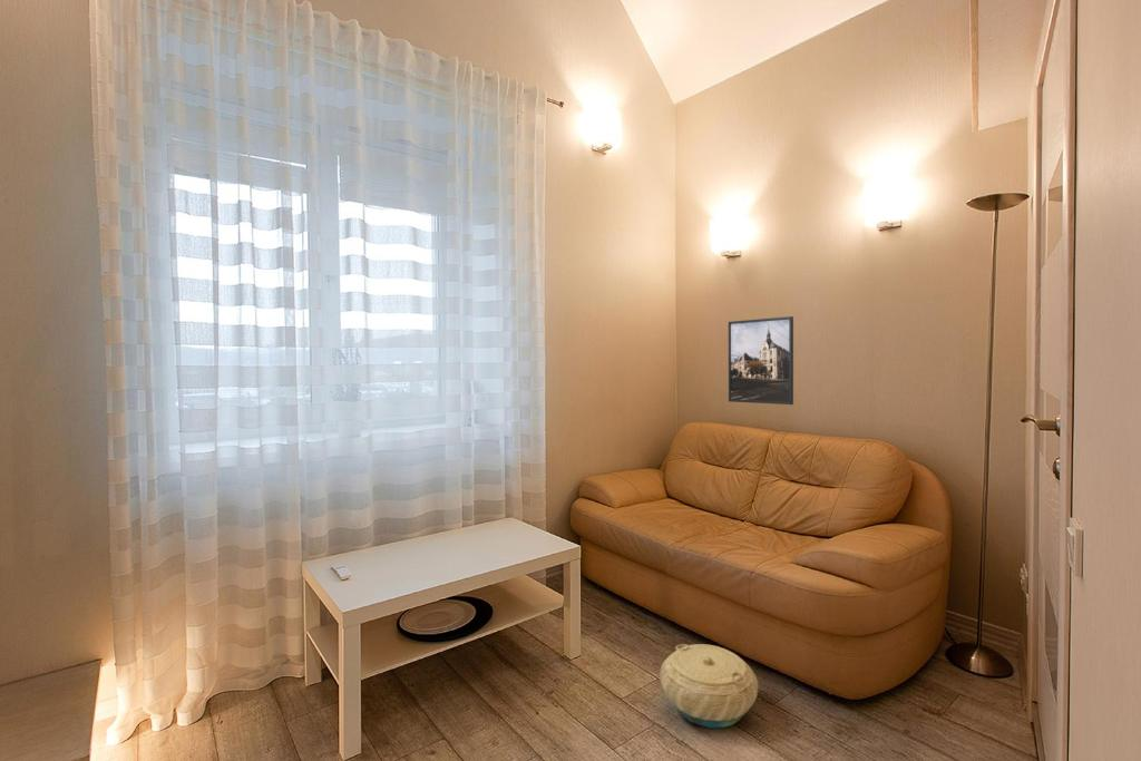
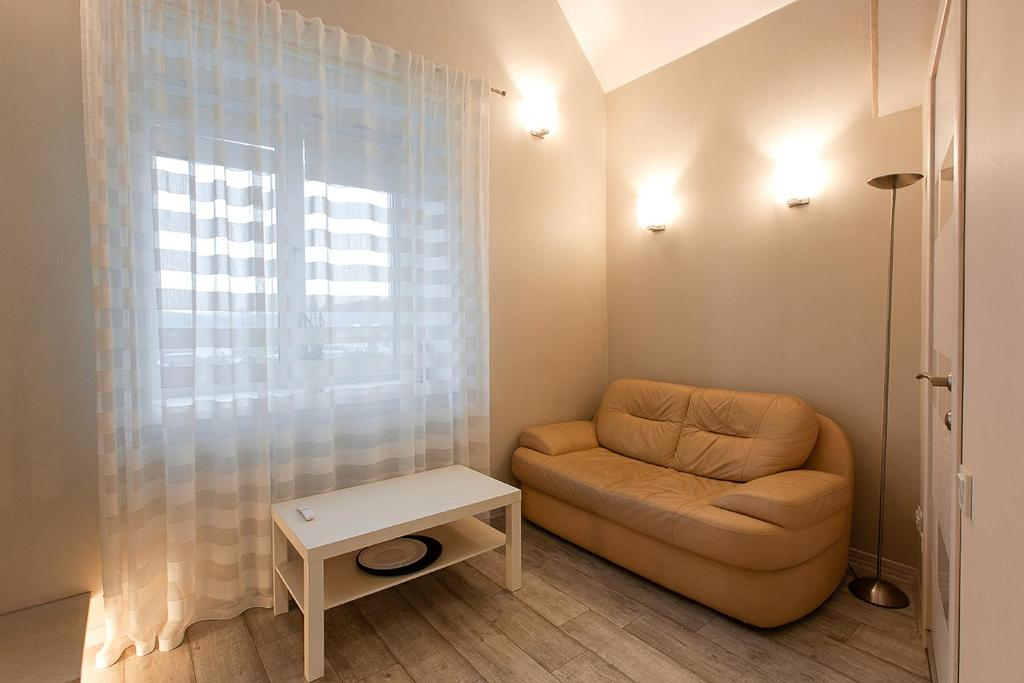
- basket [659,643,759,729]
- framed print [728,315,794,406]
